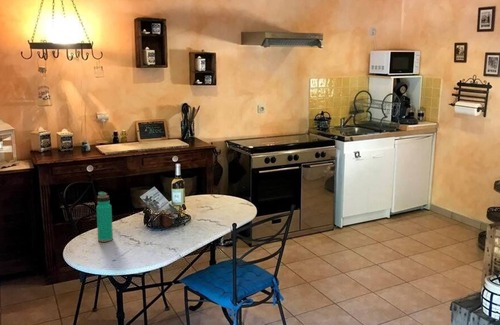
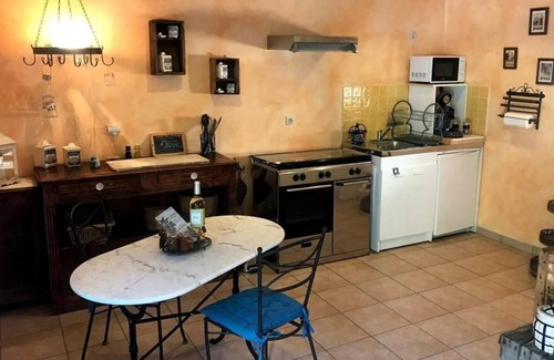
- water bottle [95,191,114,243]
